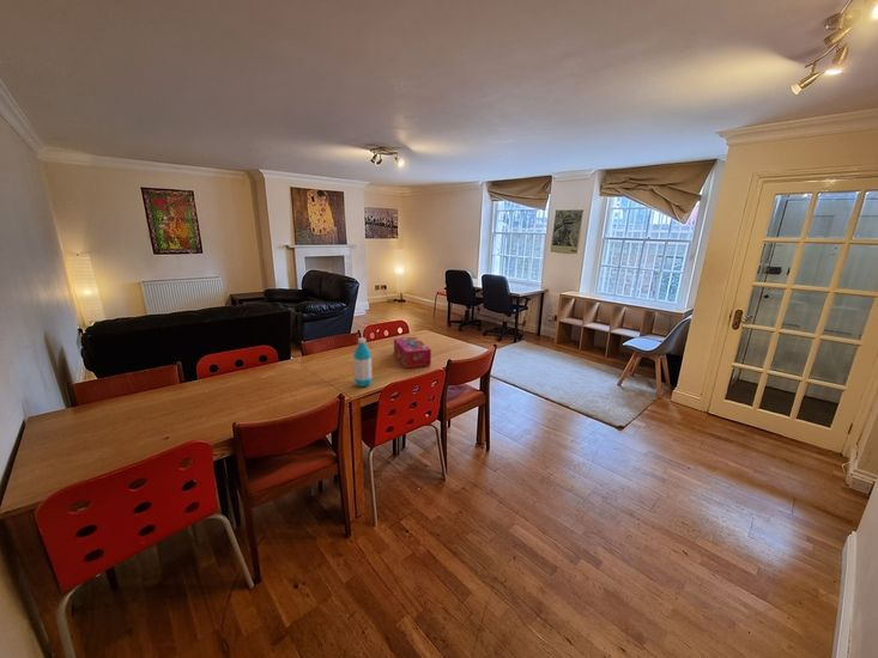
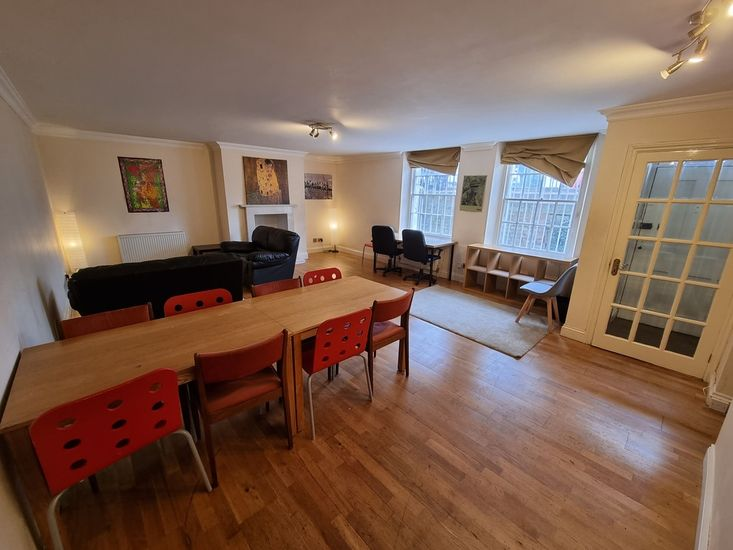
- water bottle [352,336,374,388]
- tissue box [393,336,432,370]
